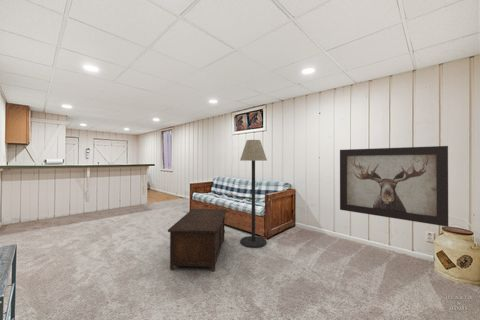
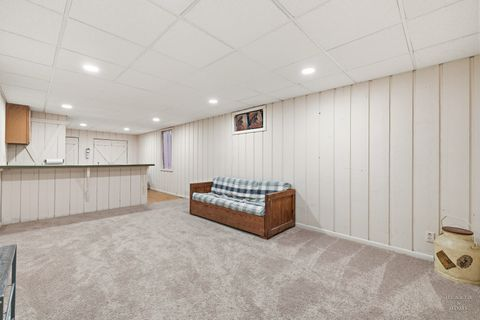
- cabinet [167,208,228,272]
- wall art [339,145,449,228]
- floor lamp [239,139,268,249]
